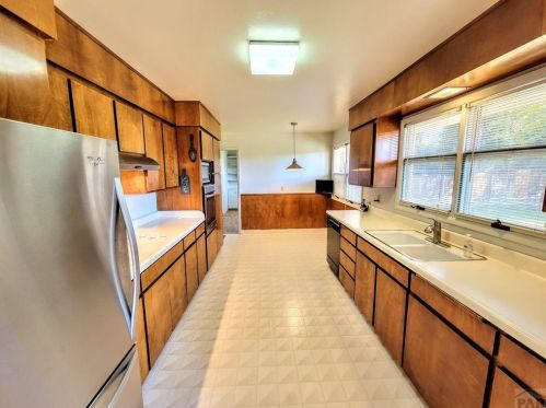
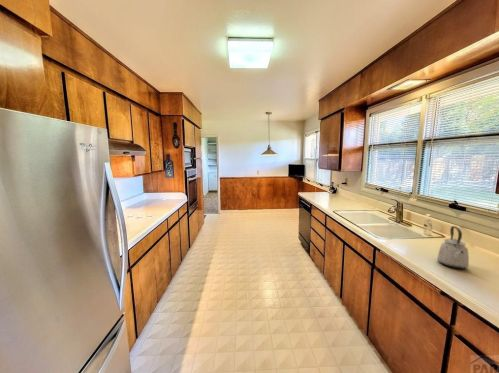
+ kettle [436,225,470,270]
